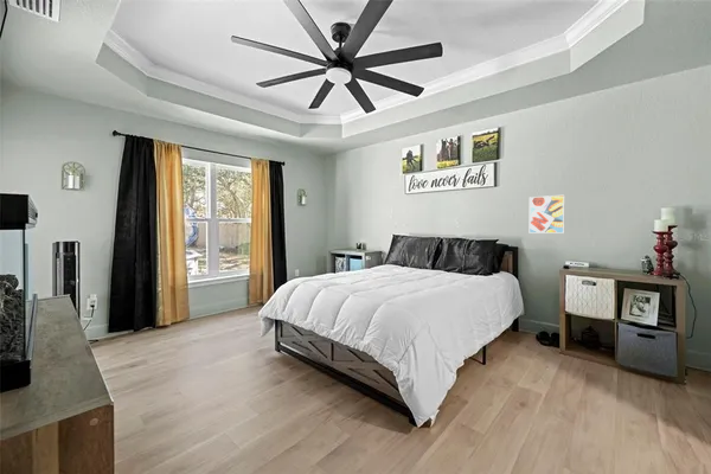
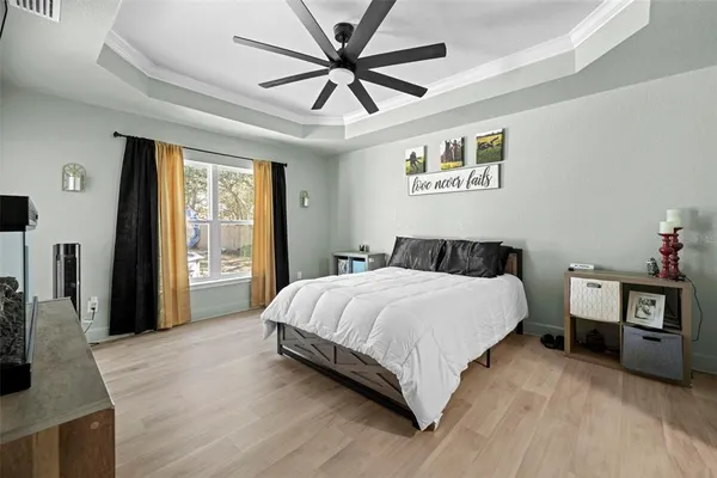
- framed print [529,194,565,235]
